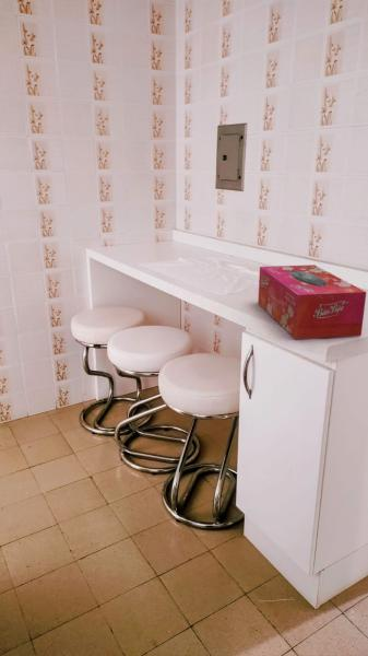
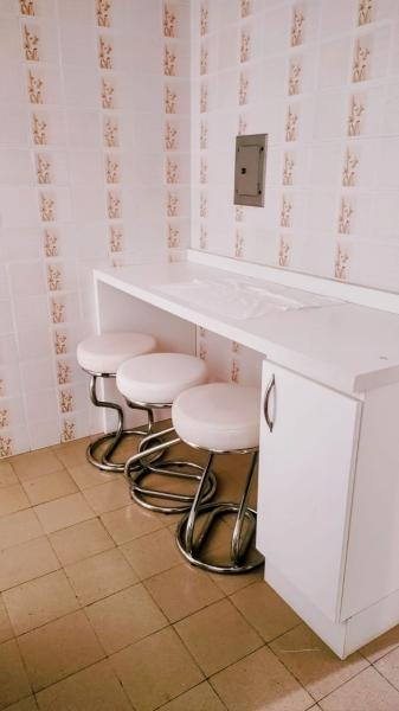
- tissue box [257,263,367,340]
